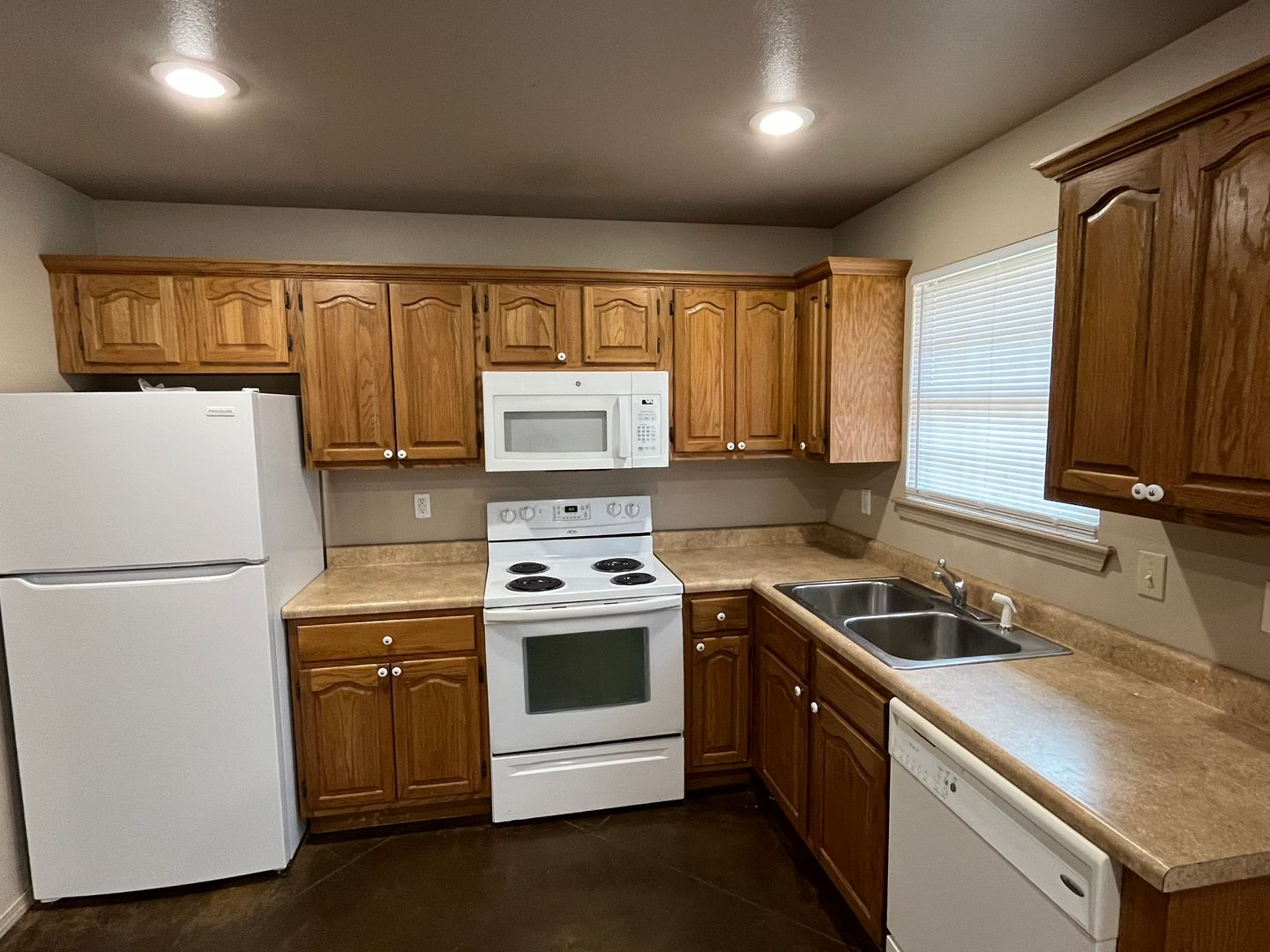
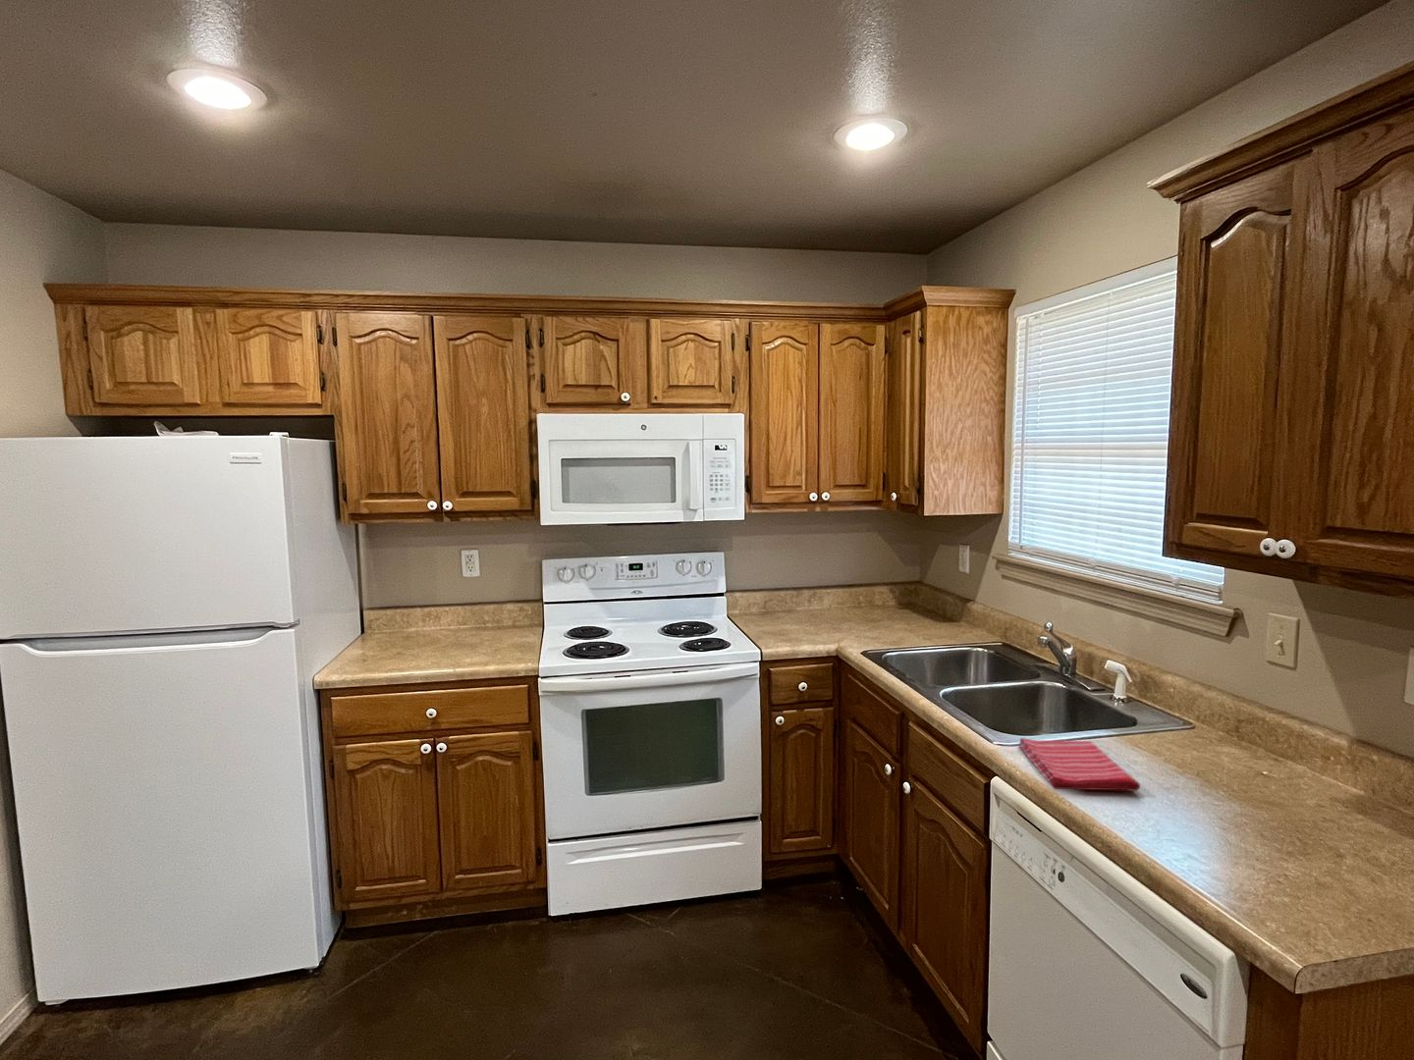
+ dish towel [1018,737,1141,792]
